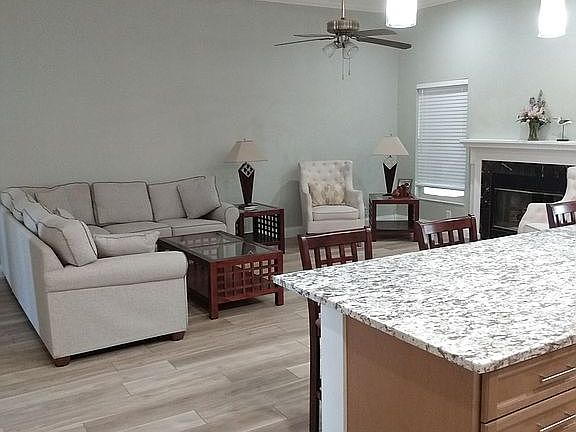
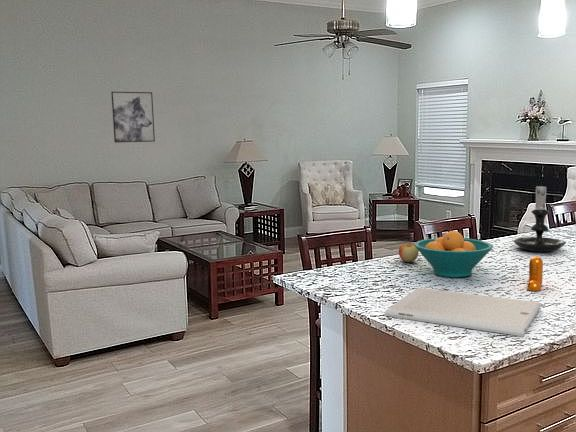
+ candle holder [512,181,567,253]
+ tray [384,287,542,337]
+ pepper shaker [526,255,544,292]
+ wall art [110,91,156,144]
+ apple [398,242,419,263]
+ fruit bowl [413,230,494,278]
